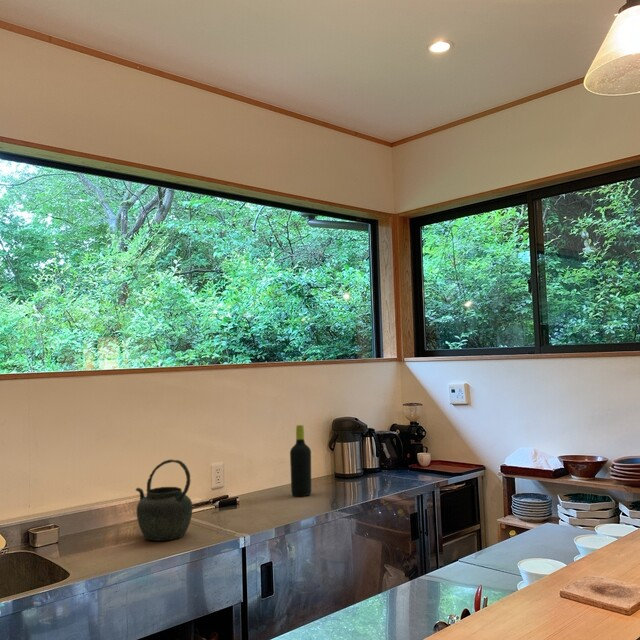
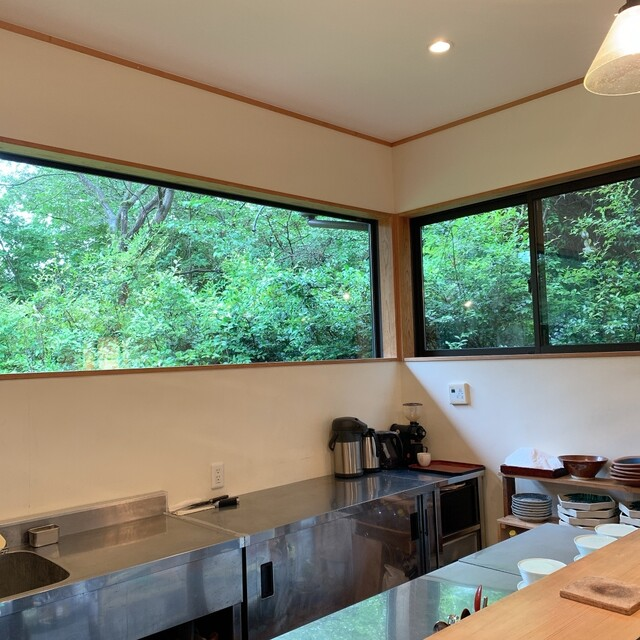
- kettle [135,458,194,542]
- bottle [289,424,312,497]
